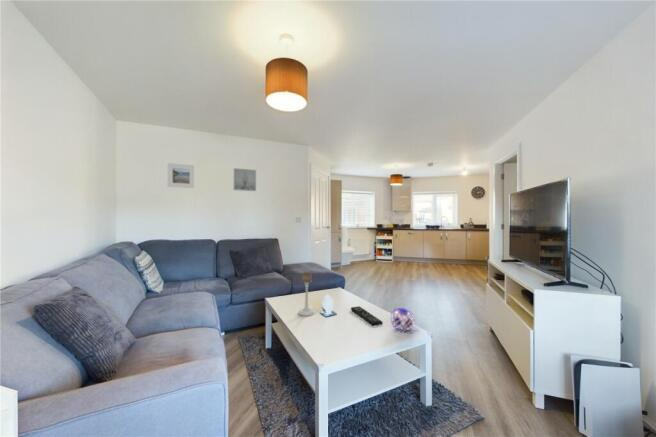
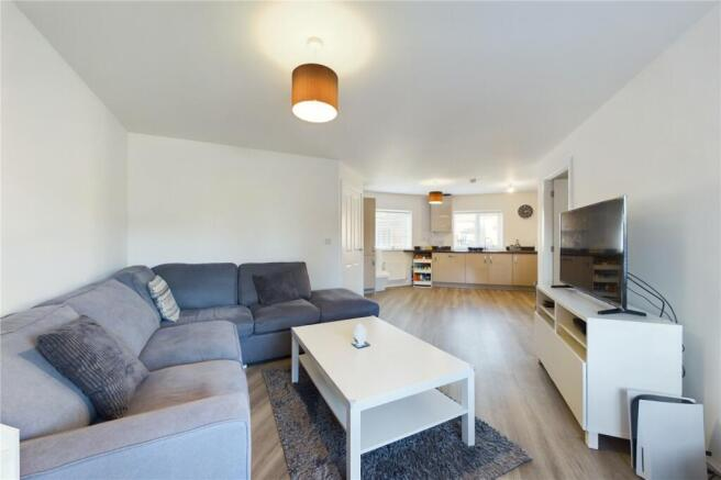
- remote control [350,305,383,326]
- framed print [166,162,196,189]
- decorative orb [390,307,416,331]
- wall art [232,167,257,192]
- candle holder [297,272,316,317]
